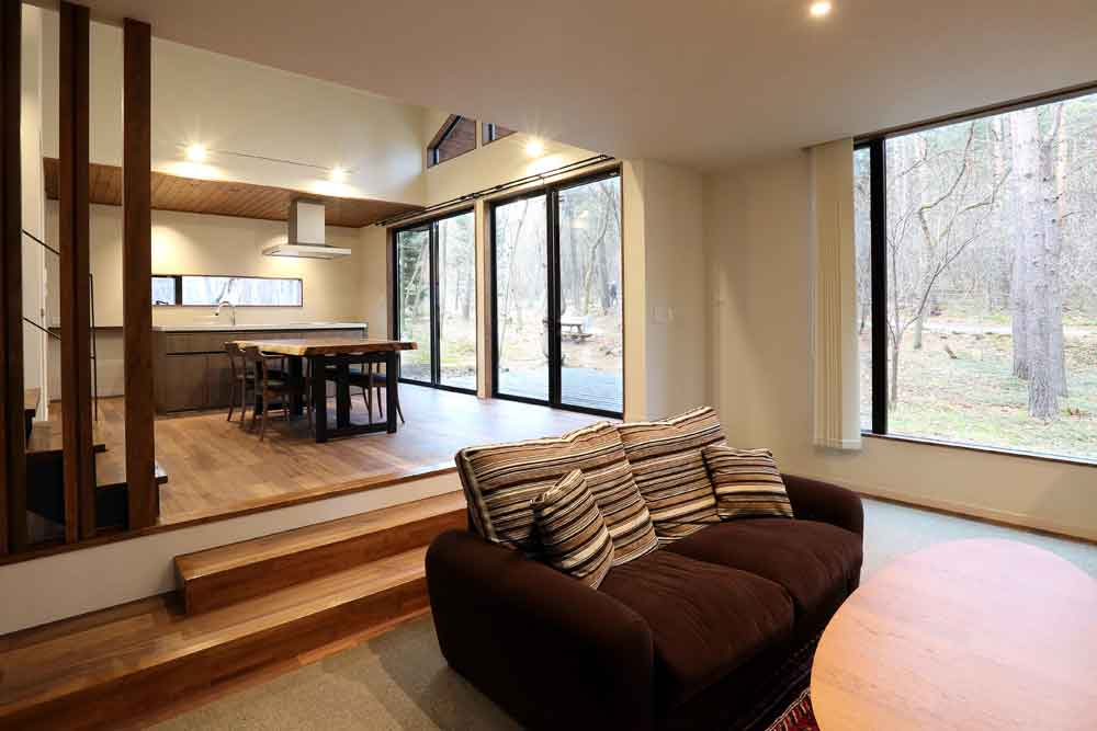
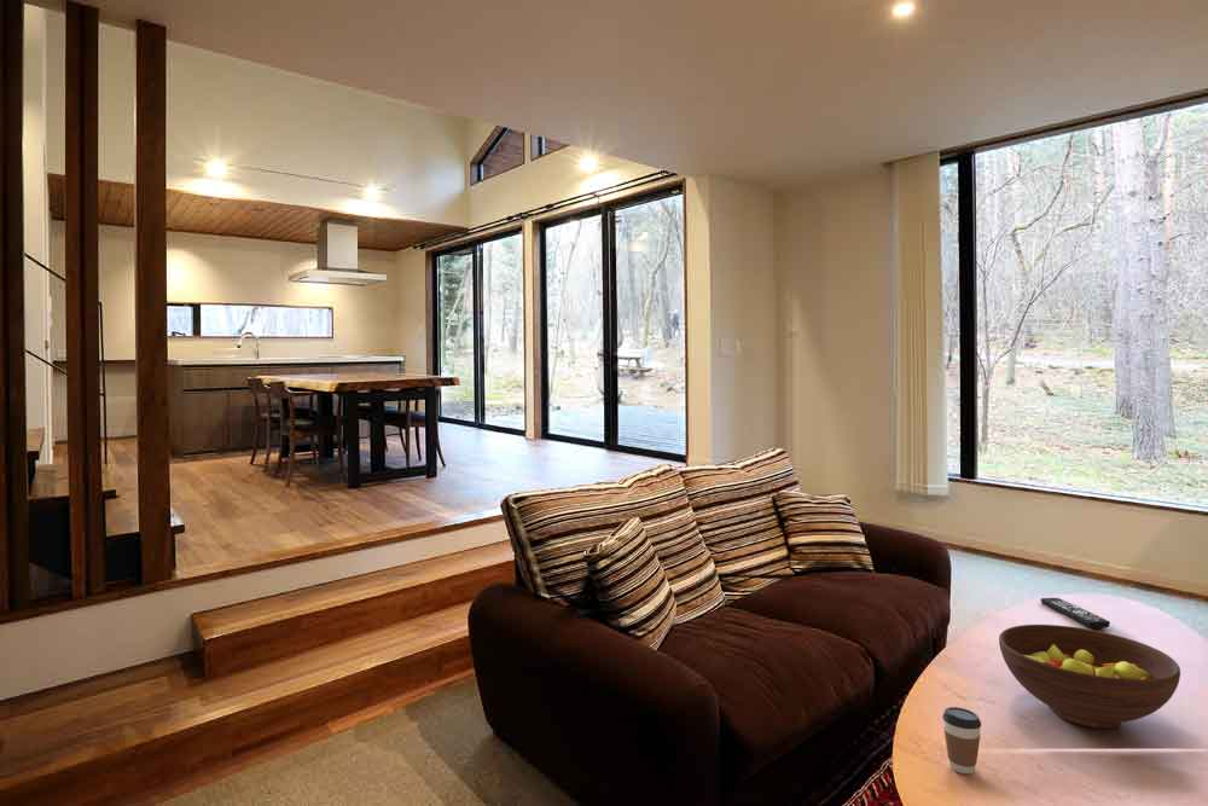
+ remote control [1039,597,1111,630]
+ coffee cup [941,706,982,775]
+ fruit bowl [998,624,1181,730]
